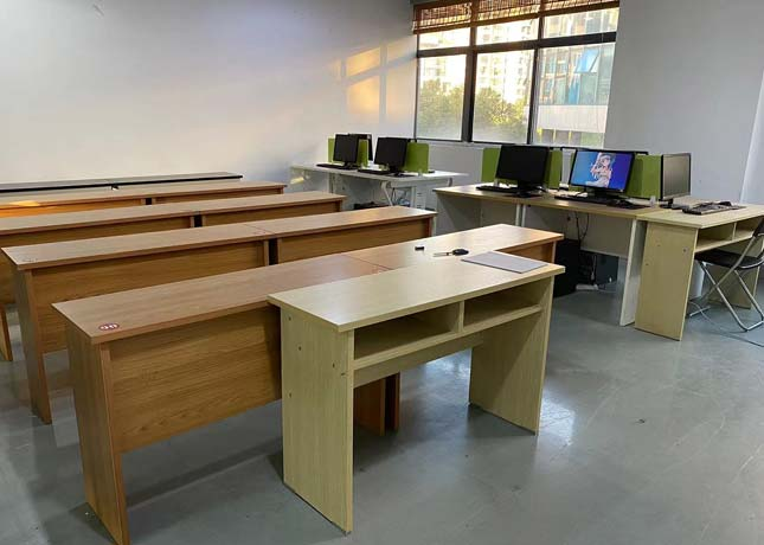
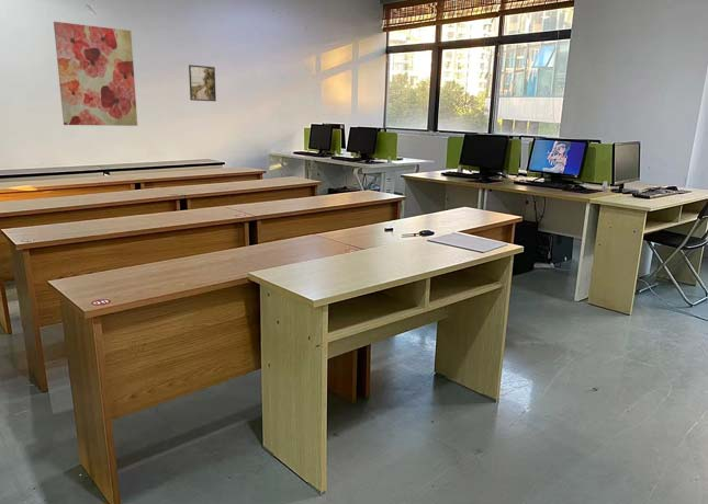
+ wall art [53,21,138,127]
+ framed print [188,64,217,102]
